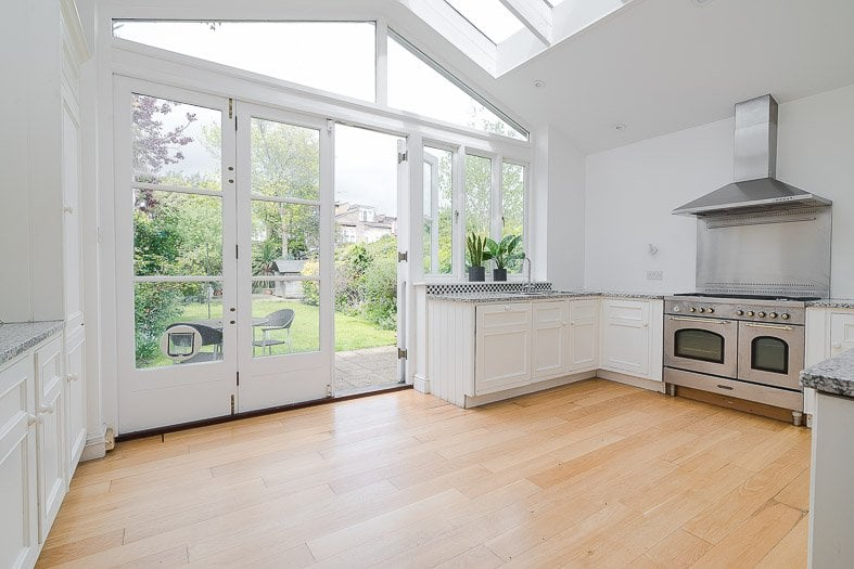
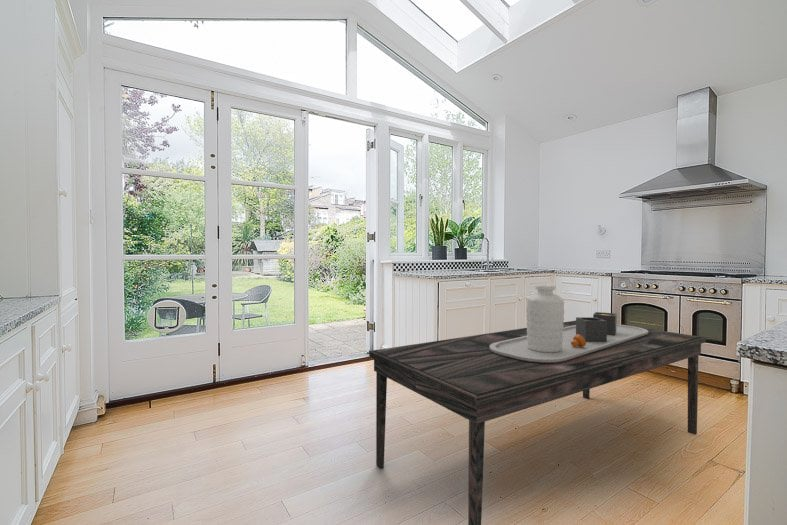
+ dining table [368,284,707,525]
